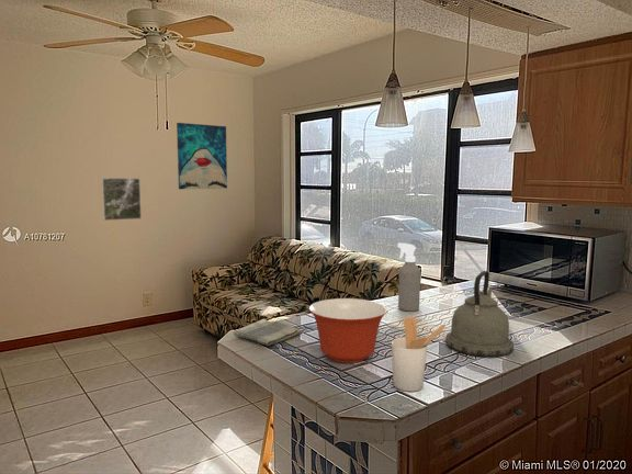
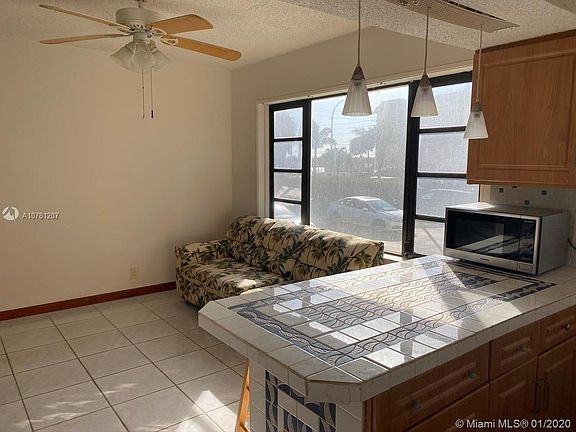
- utensil holder [391,316,447,393]
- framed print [100,177,143,222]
- spray bottle [397,241,421,312]
- wall art [176,122,228,190]
- kettle [444,270,515,358]
- dish towel [233,318,303,347]
- mixing bowl [308,297,388,364]
